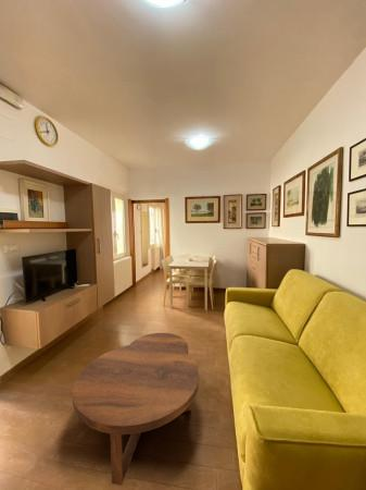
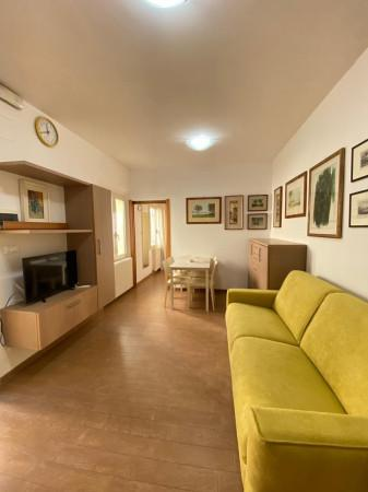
- coffee table [72,332,200,486]
